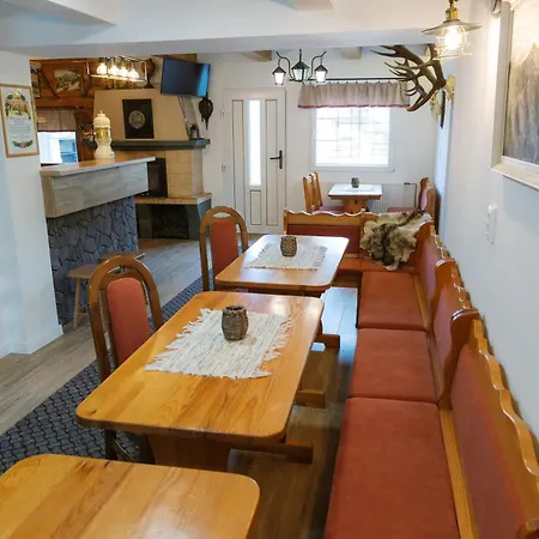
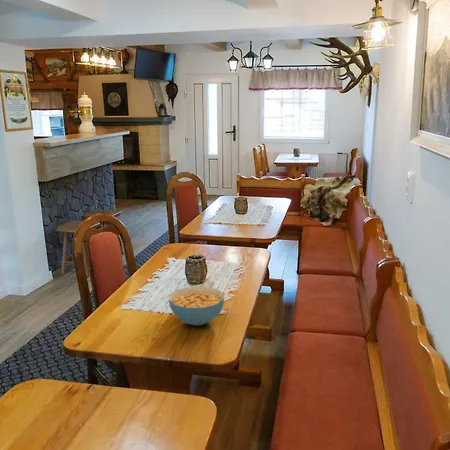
+ cereal bowl [168,285,225,327]
